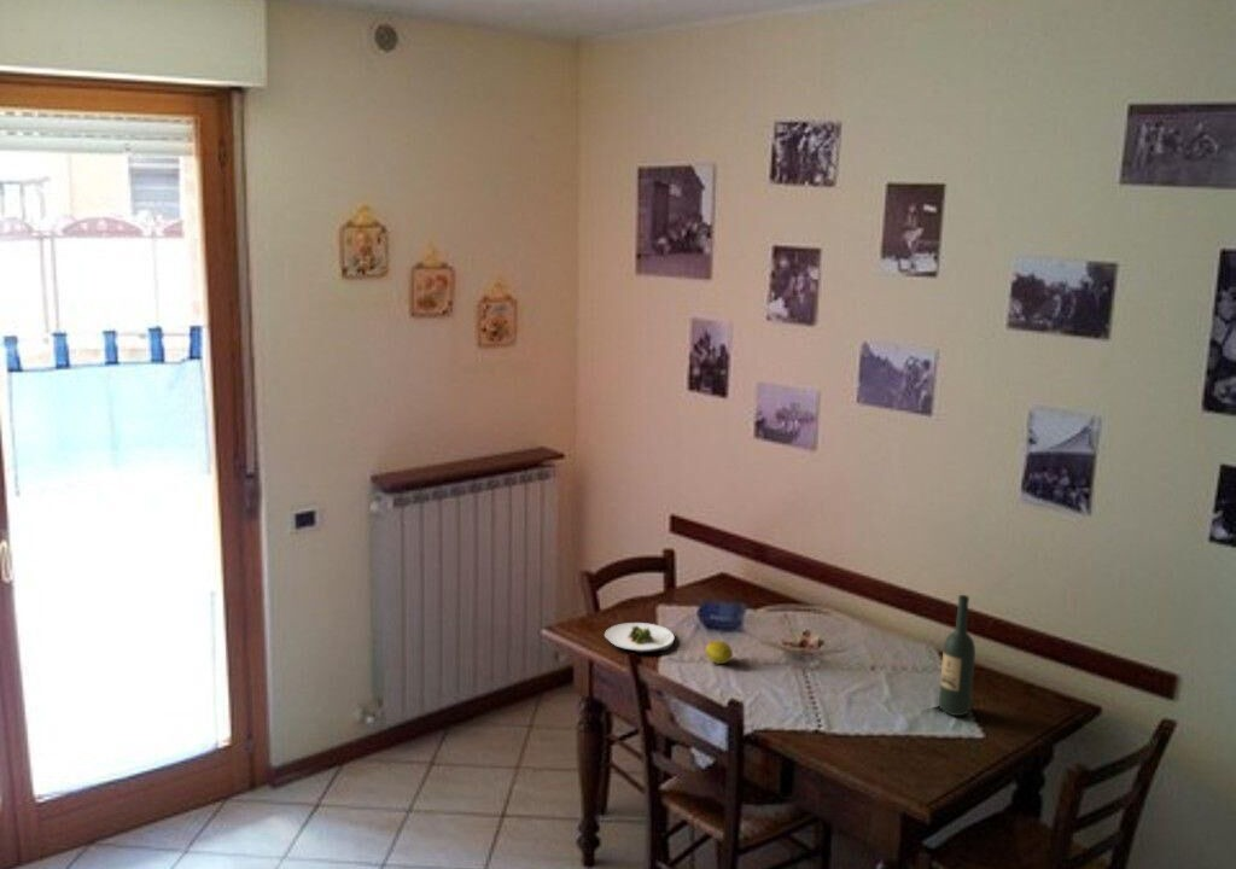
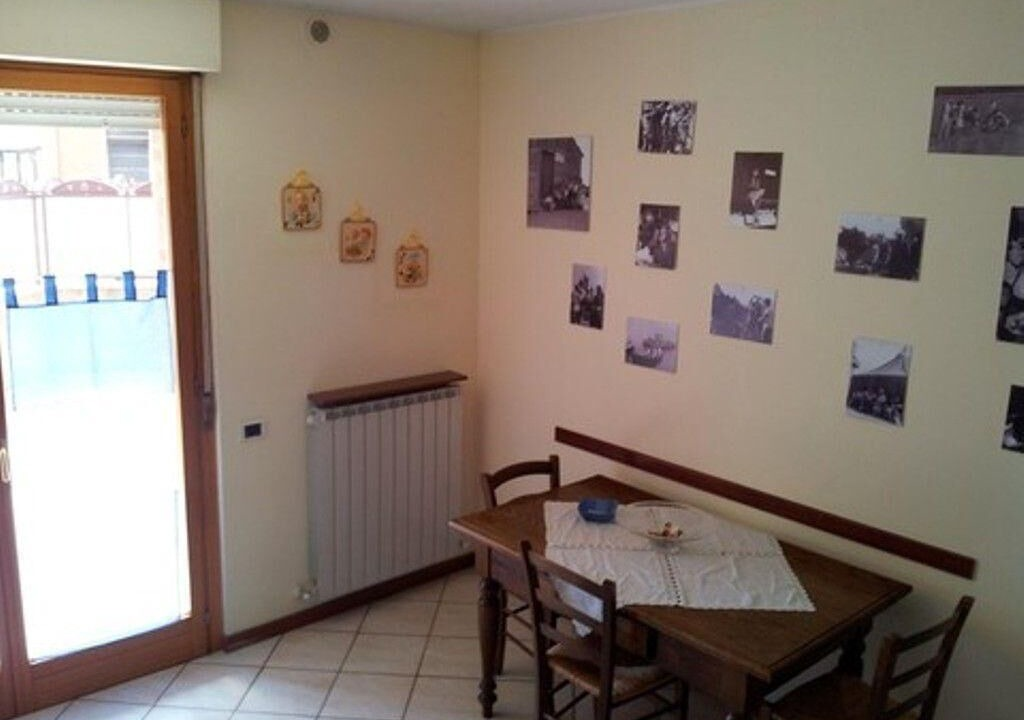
- fruit [705,638,734,665]
- salad plate [604,622,676,654]
- wine bottle [938,594,976,717]
